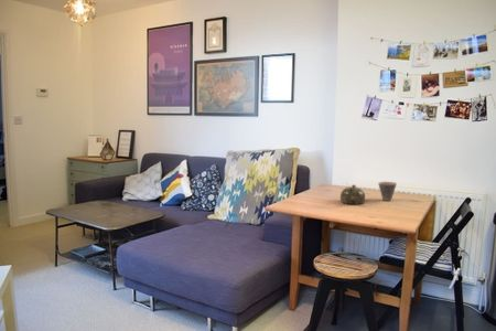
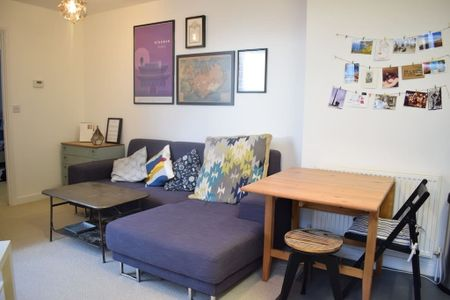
- cup [377,181,398,202]
- teapot [339,184,366,205]
